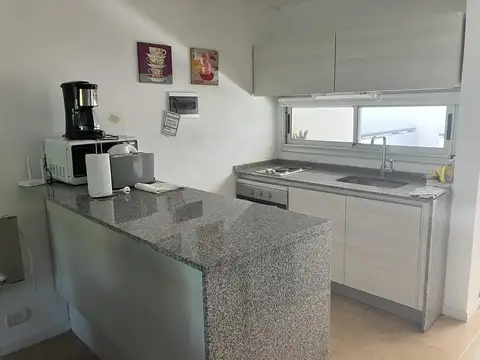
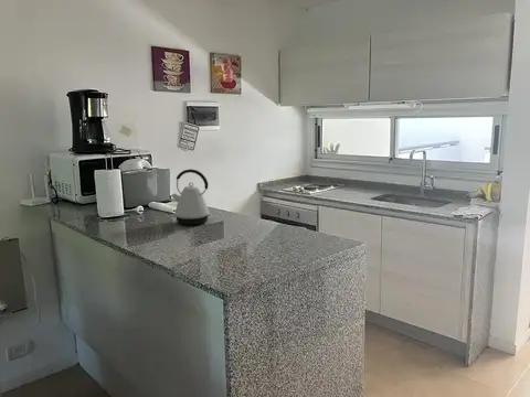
+ kettle [170,168,212,226]
